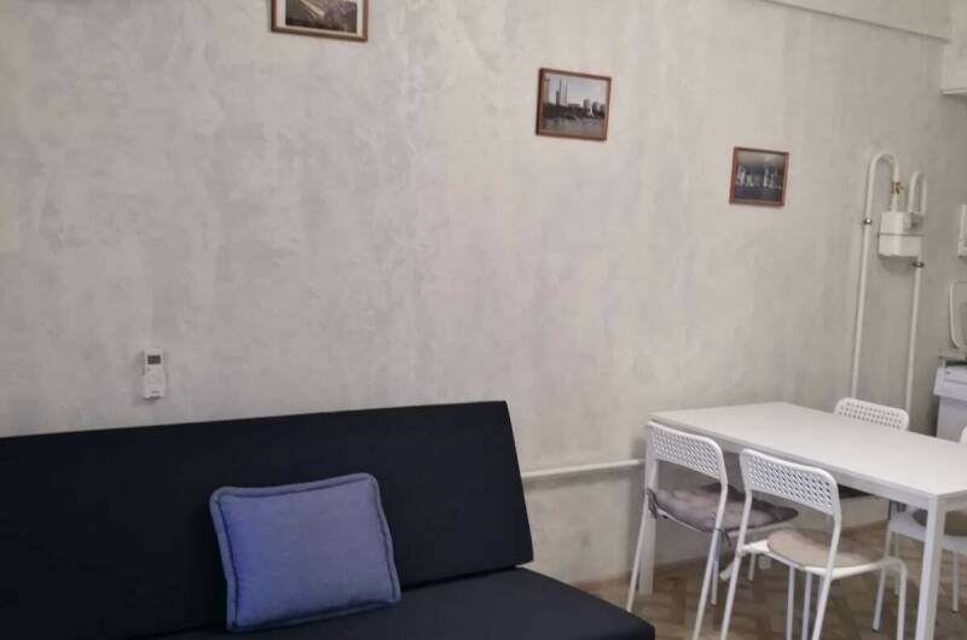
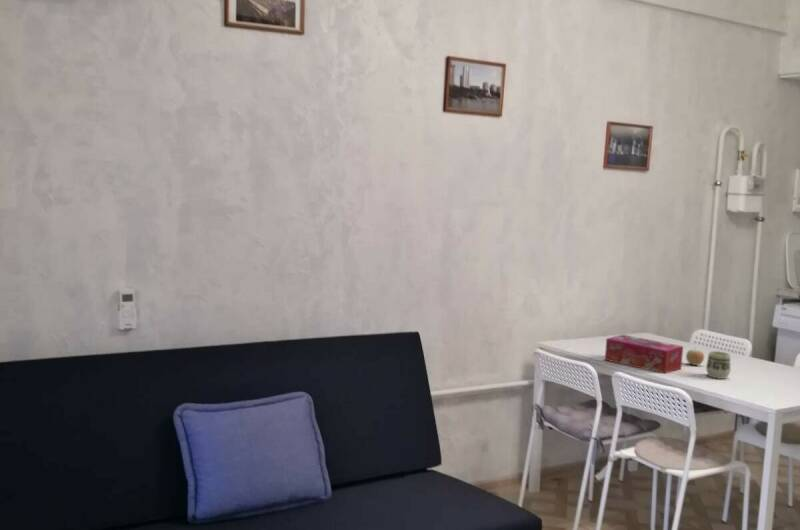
+ cup [705,350,731,380]
+ tissue box [604,334,684,374]
+ fruit [685,346,705,366]
